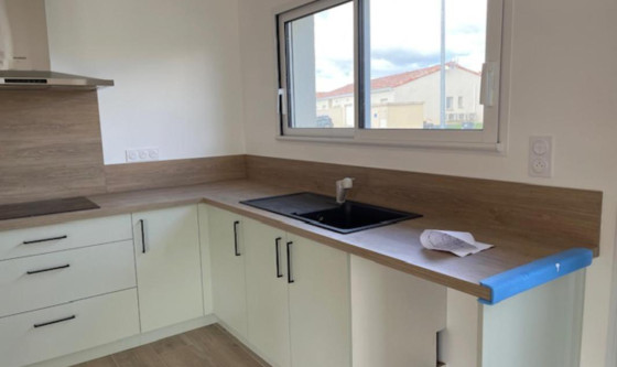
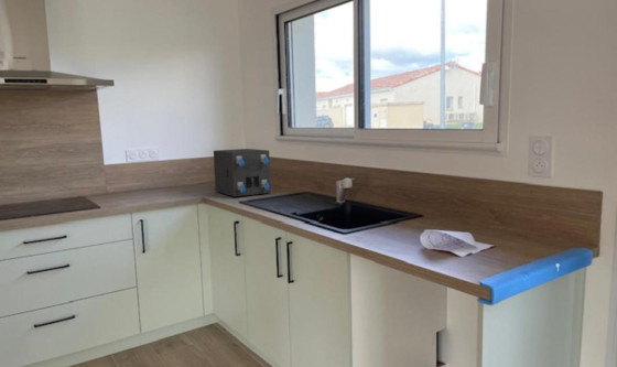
+ speaker [213,148,272,197]
